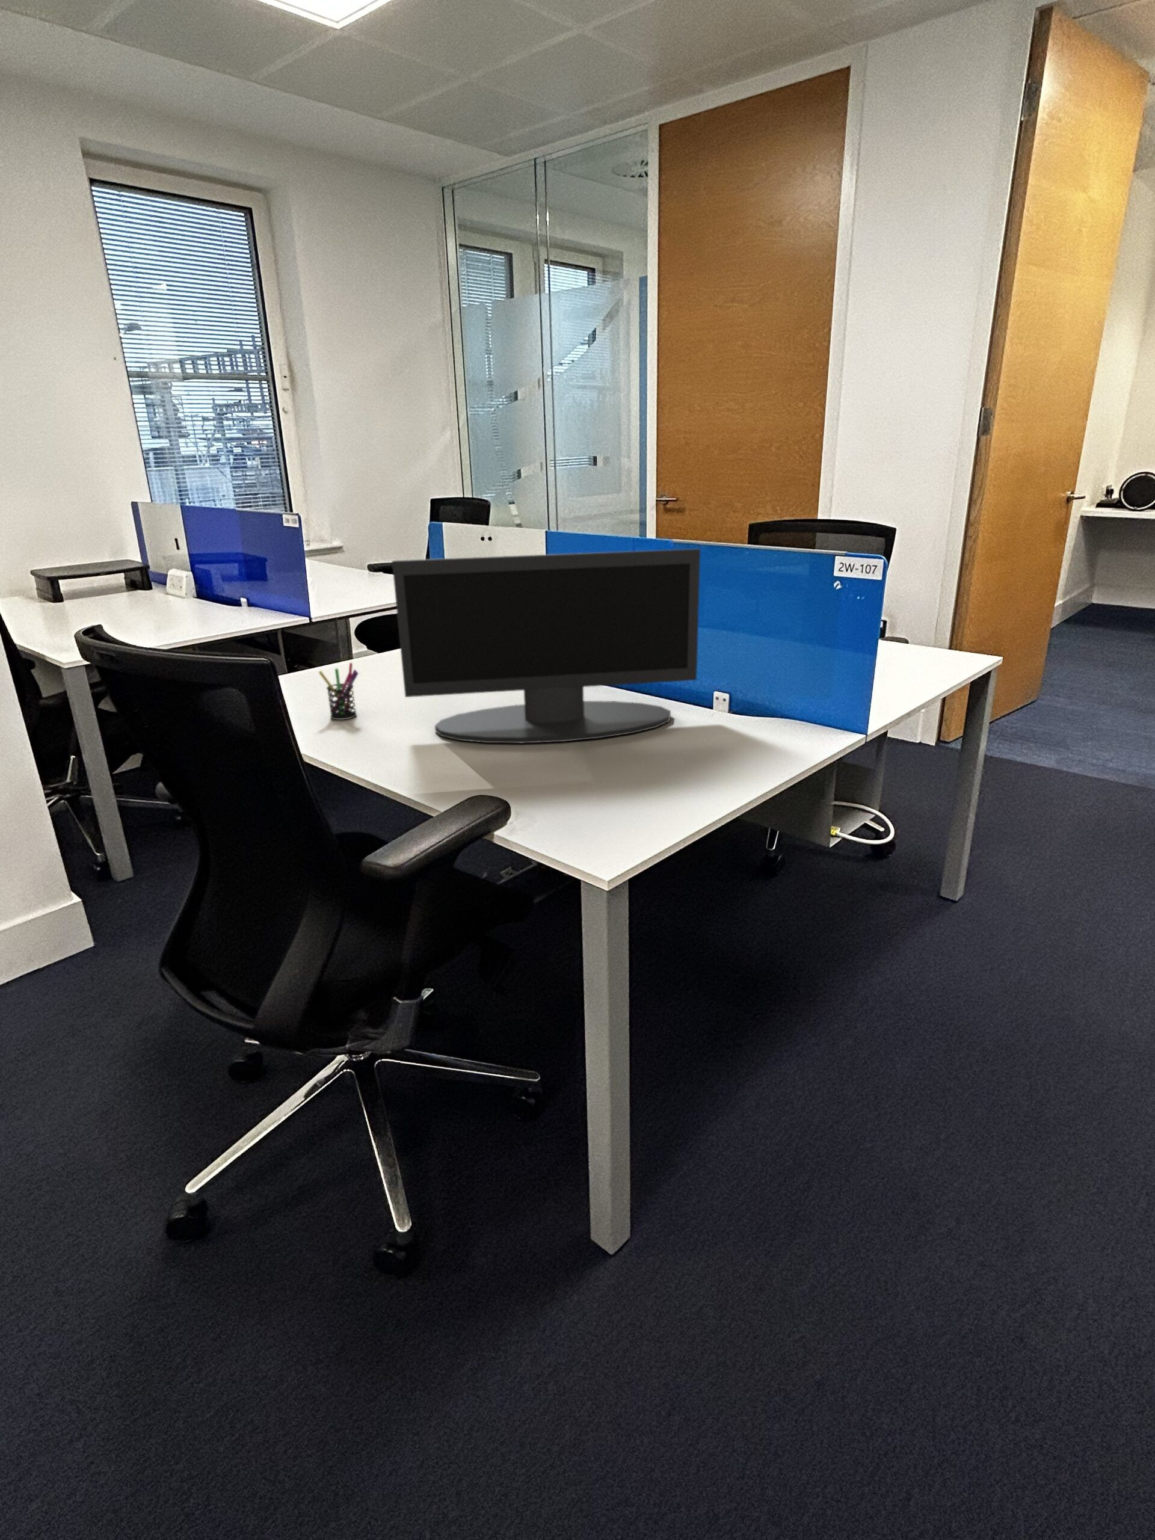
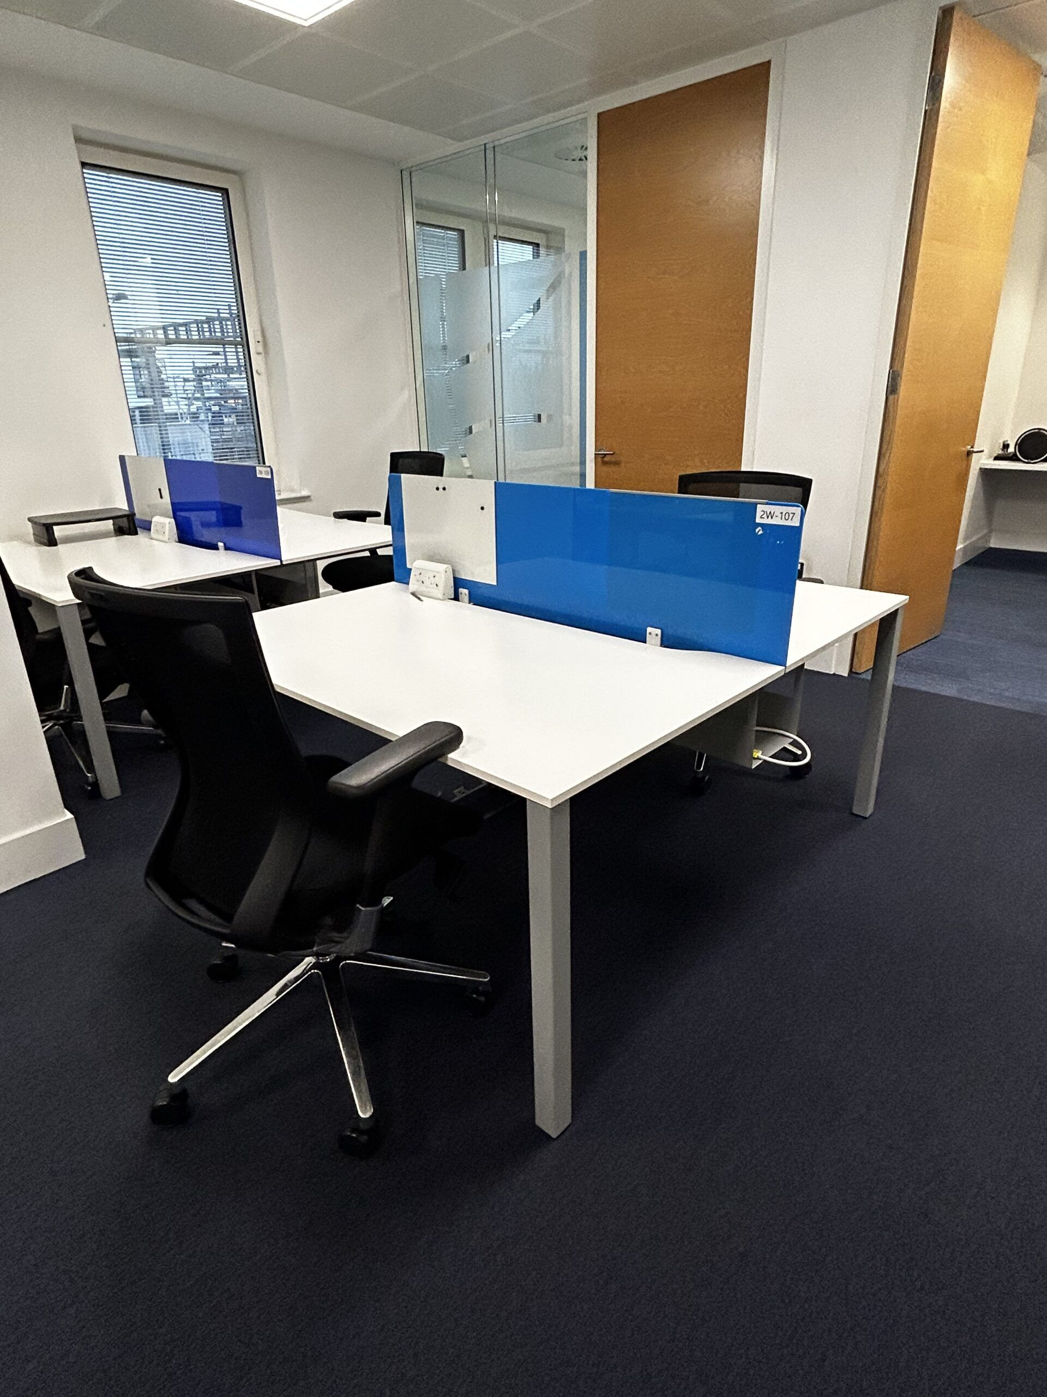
- pen holder [318,662,359,720]
- monitor [392,548,701,743]
